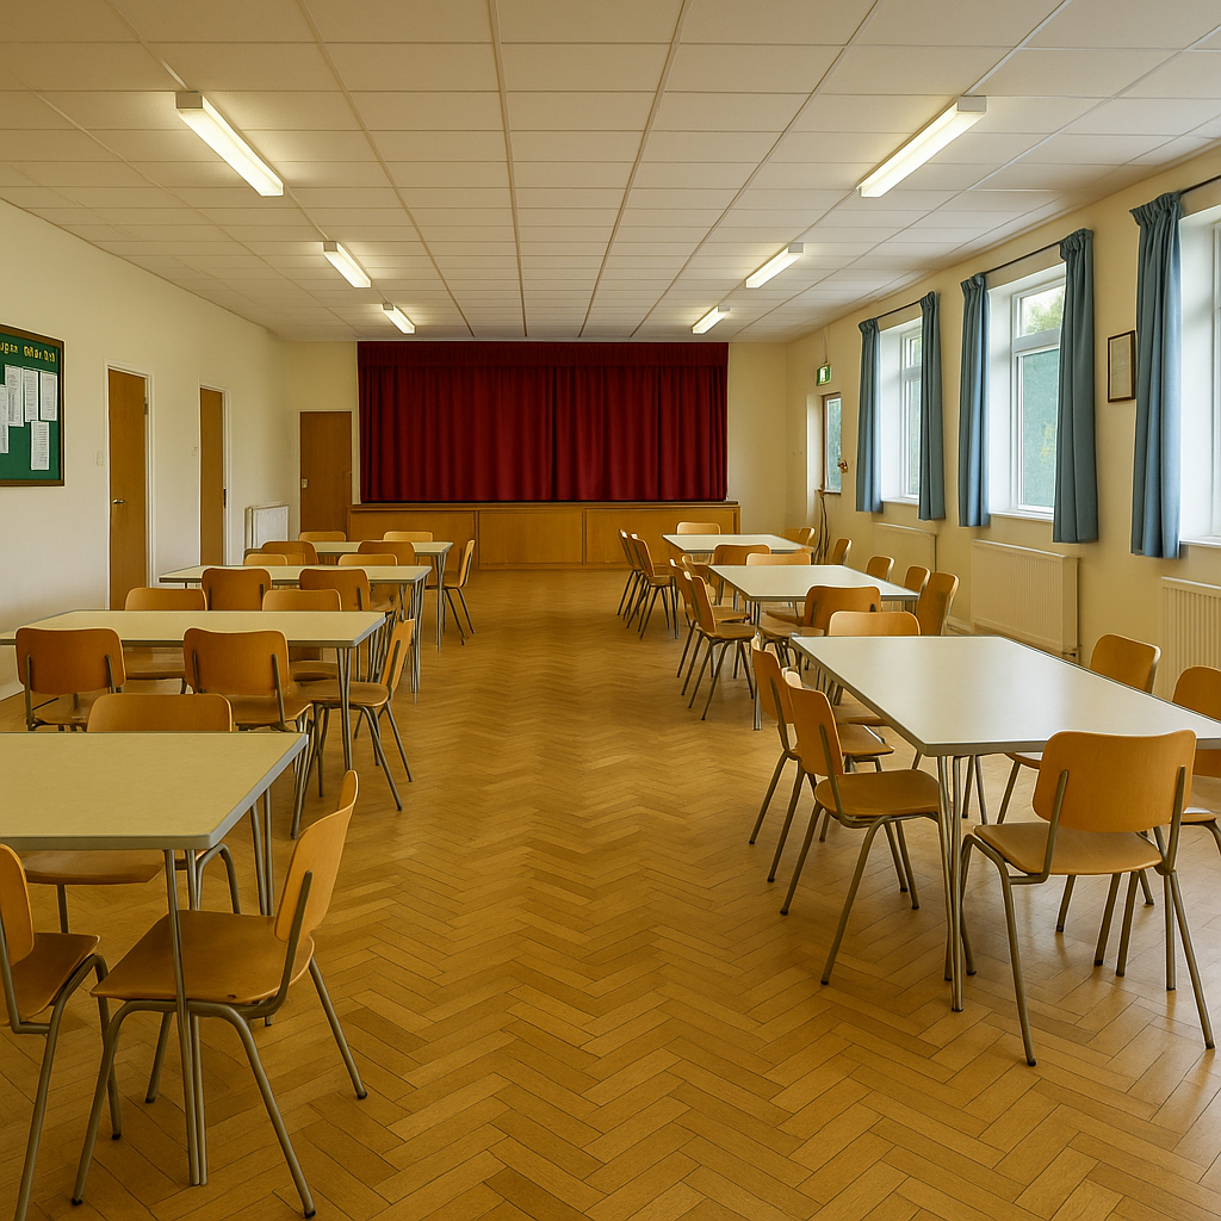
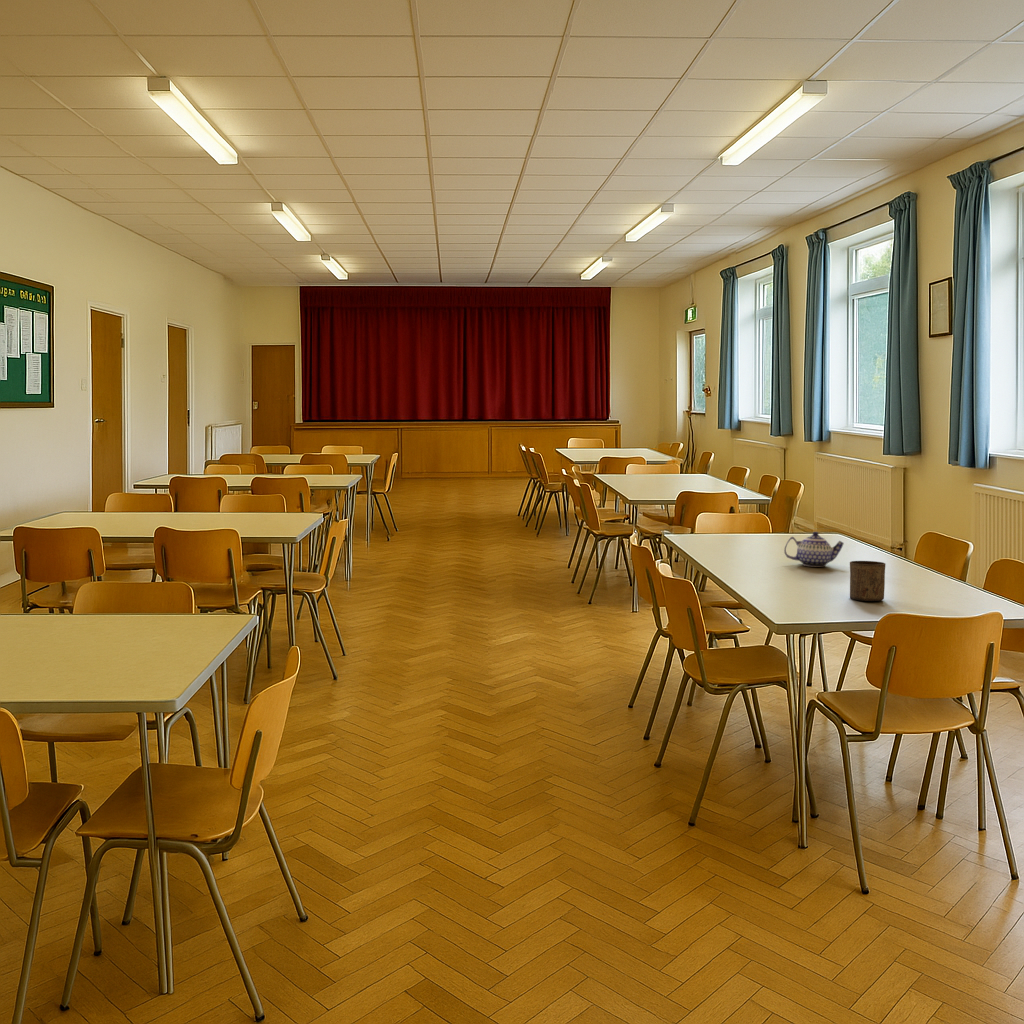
+ cup [849,560,887,602]
+ teapot [783,531,845,567]
